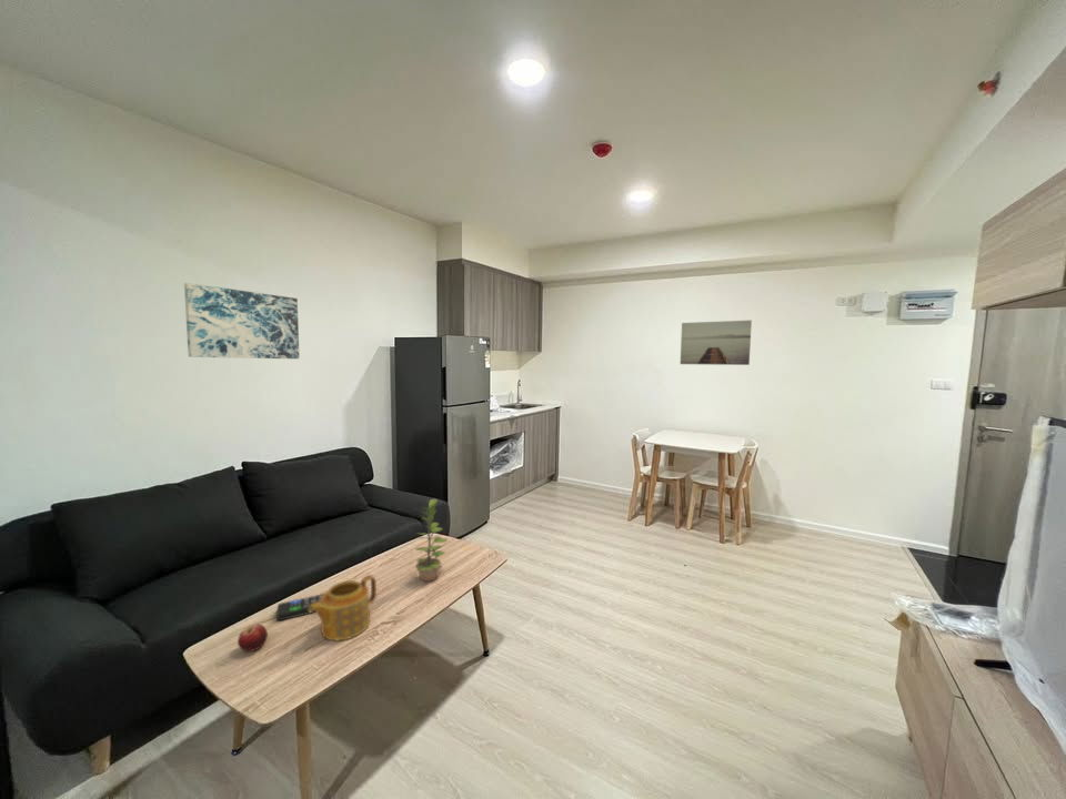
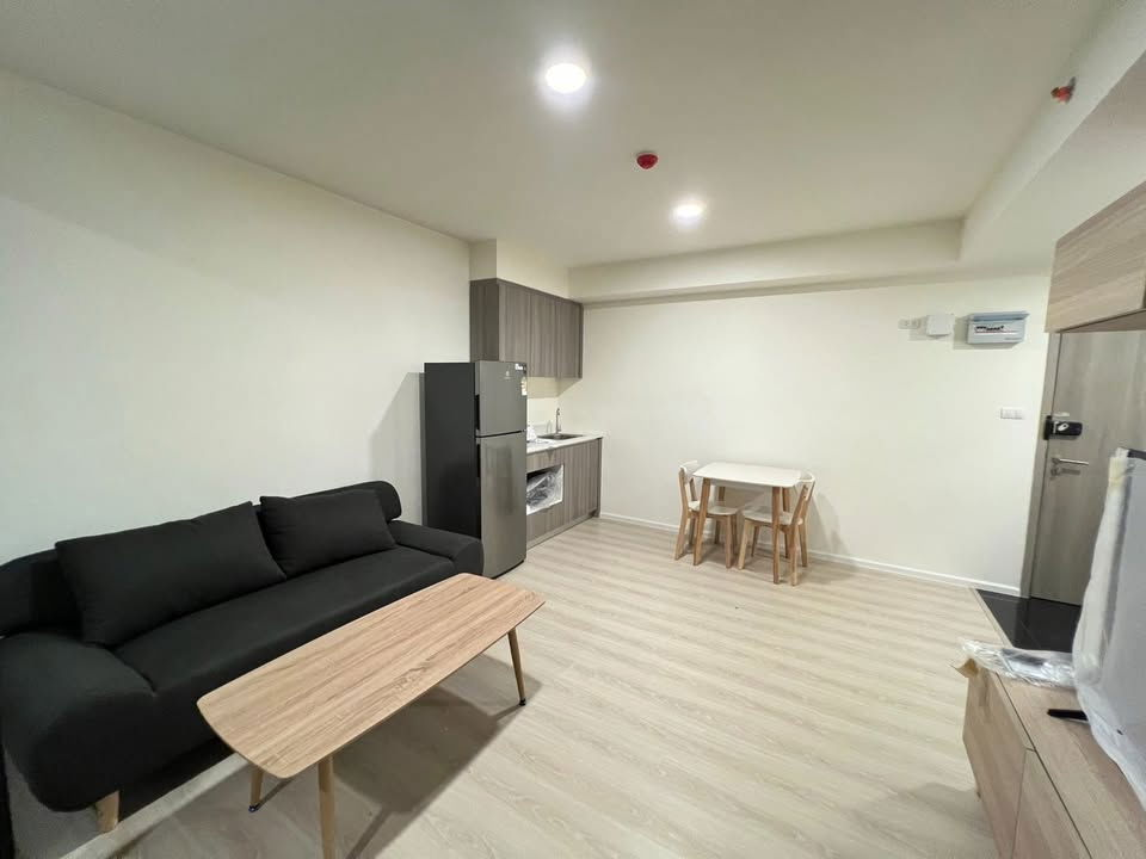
- fruit [237,623,269,653]
- remote control [275,593,325,621]
- teapot [309,574,378,641]
- wall art [680,320,753,366]
- plant [414,498,449,583]
- wall art [183,282,301,360]
